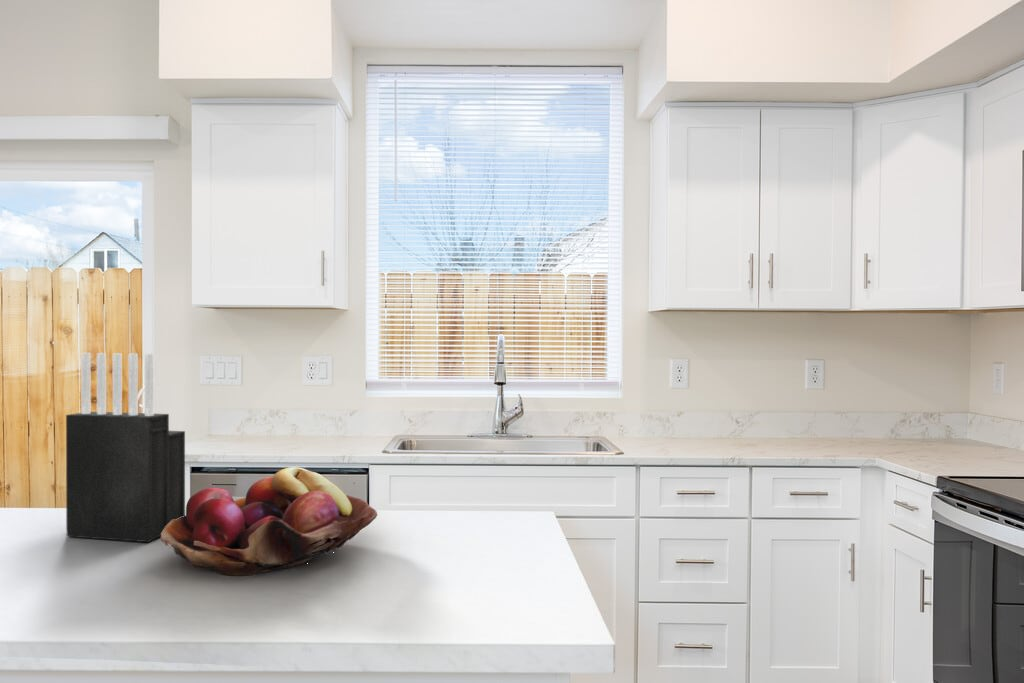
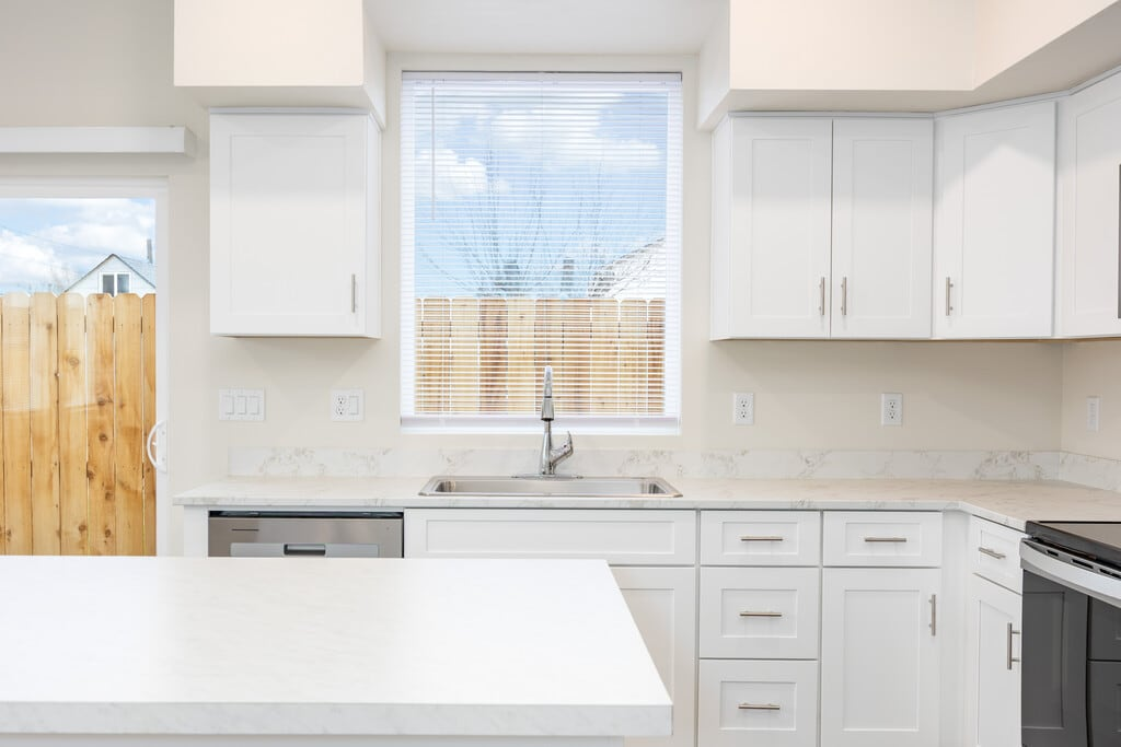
- fruit basket [160,466,378,576]
- knife block [65,352,186,543]
